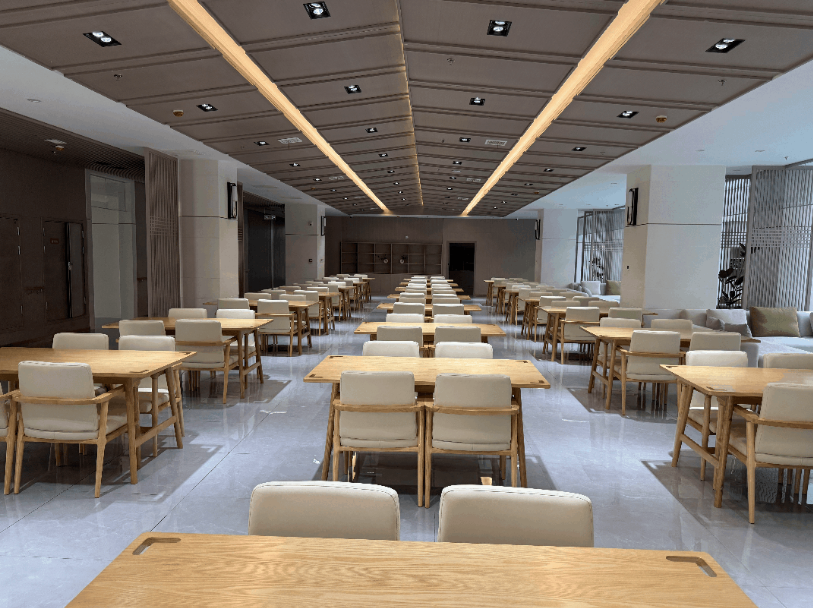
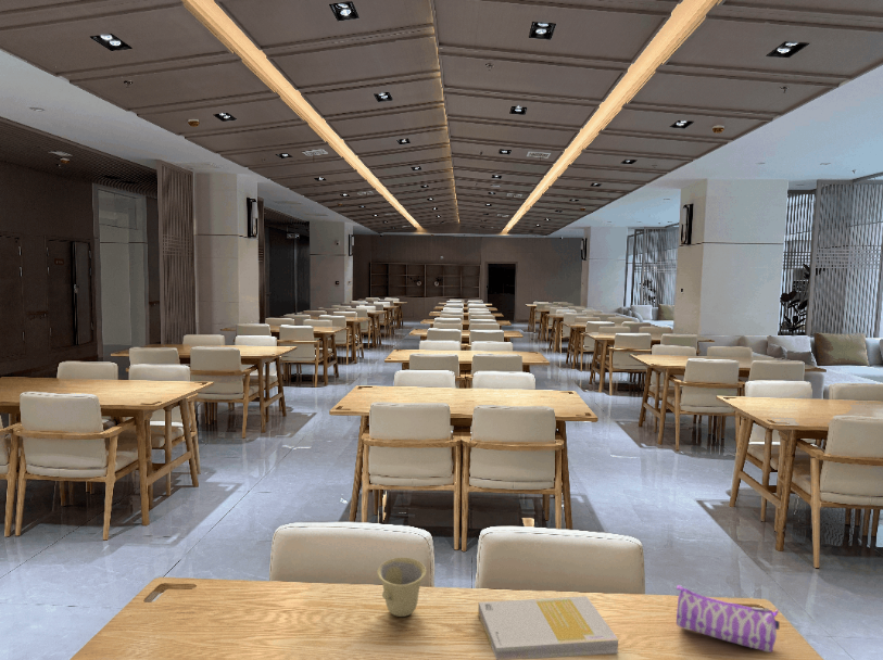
+ book [477,595,620,660]
+ pencil case [676,584,780,653]
+ cup [376,557,427,618]
